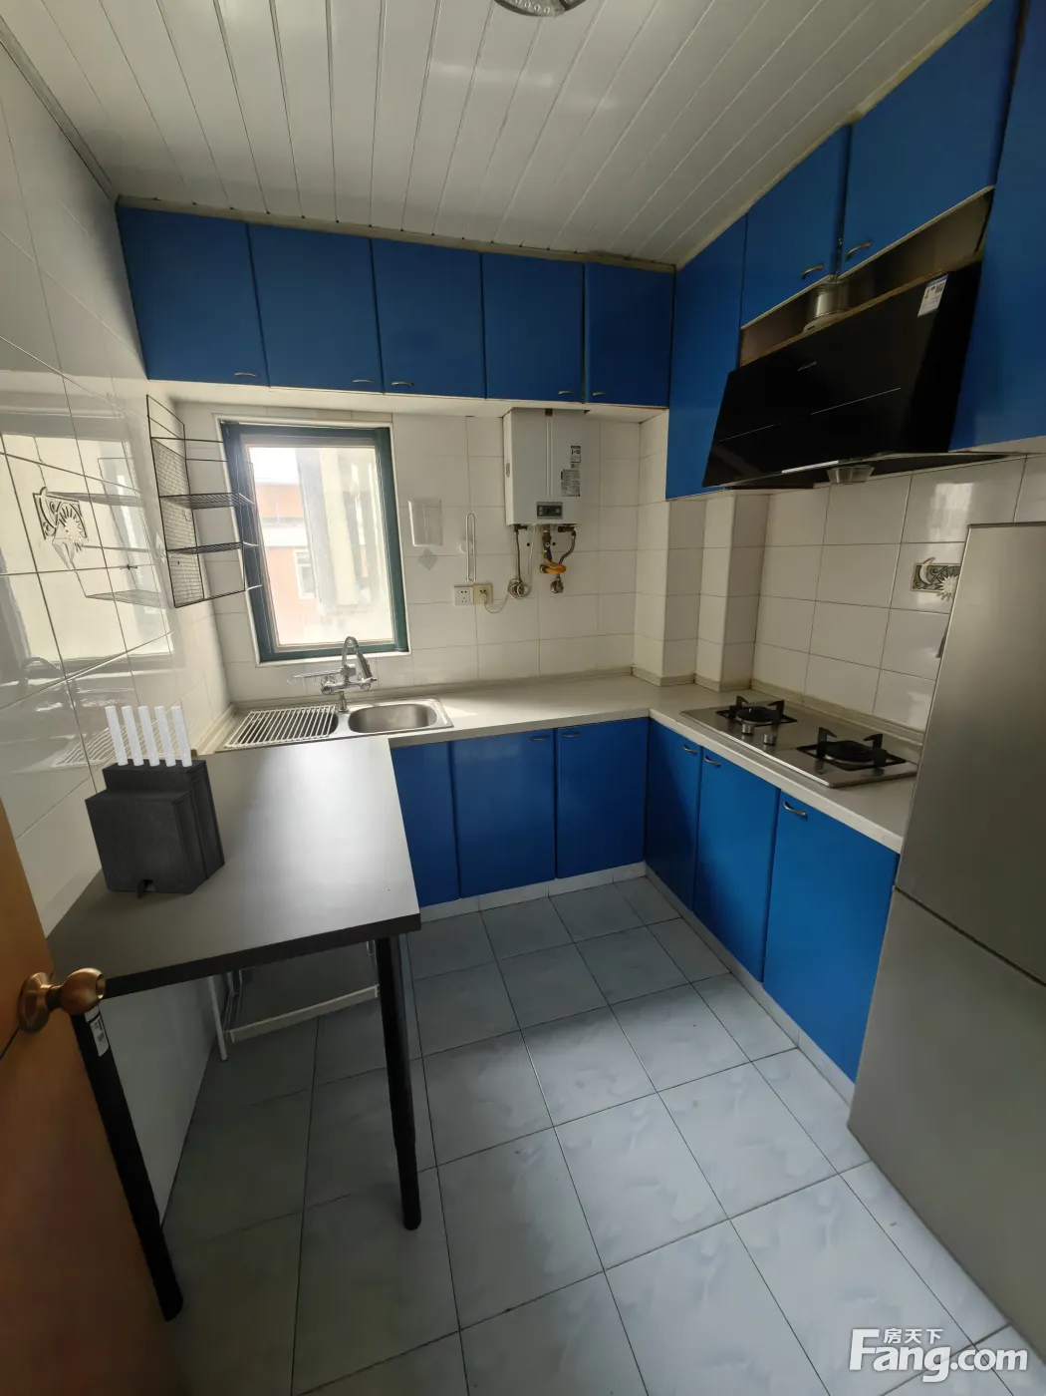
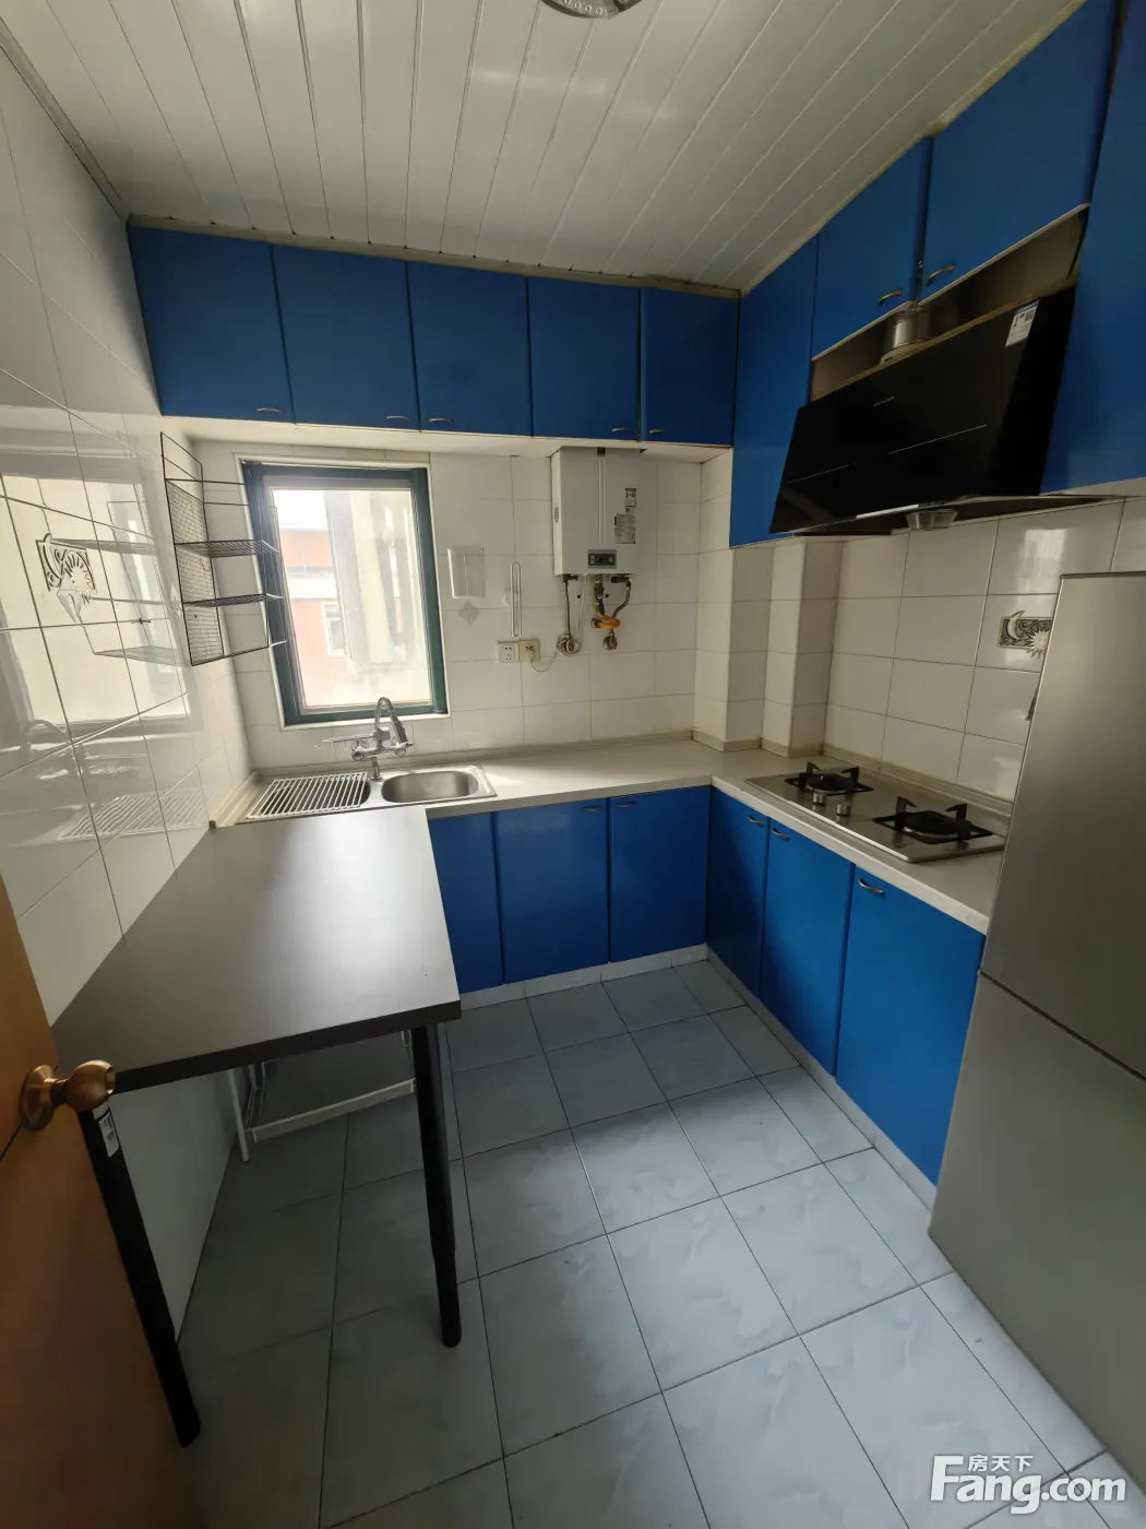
- knife block [84,705,226,899]
